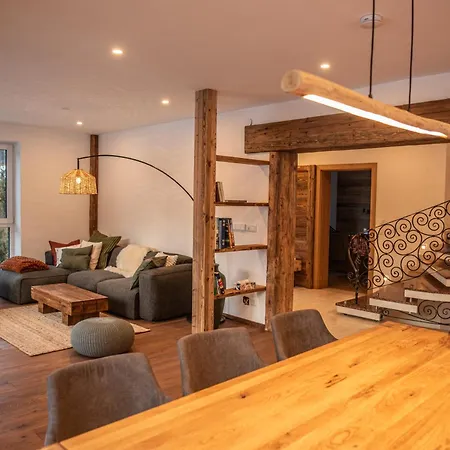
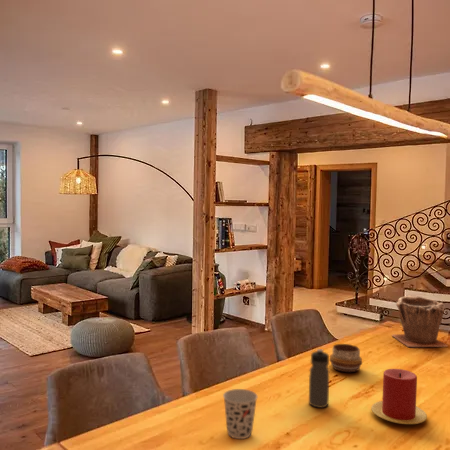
+ water bottle [308,348,330,409]
+ plant pot [391,294,448,348]
+ candle [370,368,428,425]
+ cup [222,388,259,440]
+ decorative bowl [329,343,363,373]
